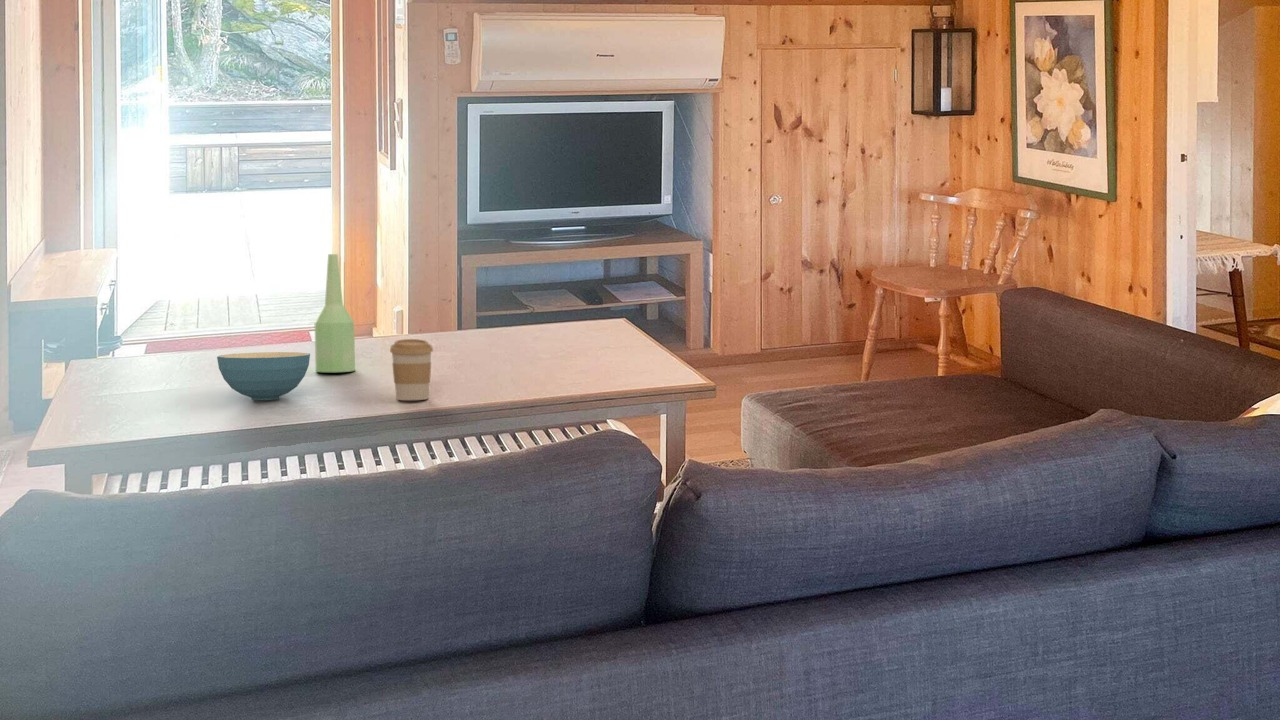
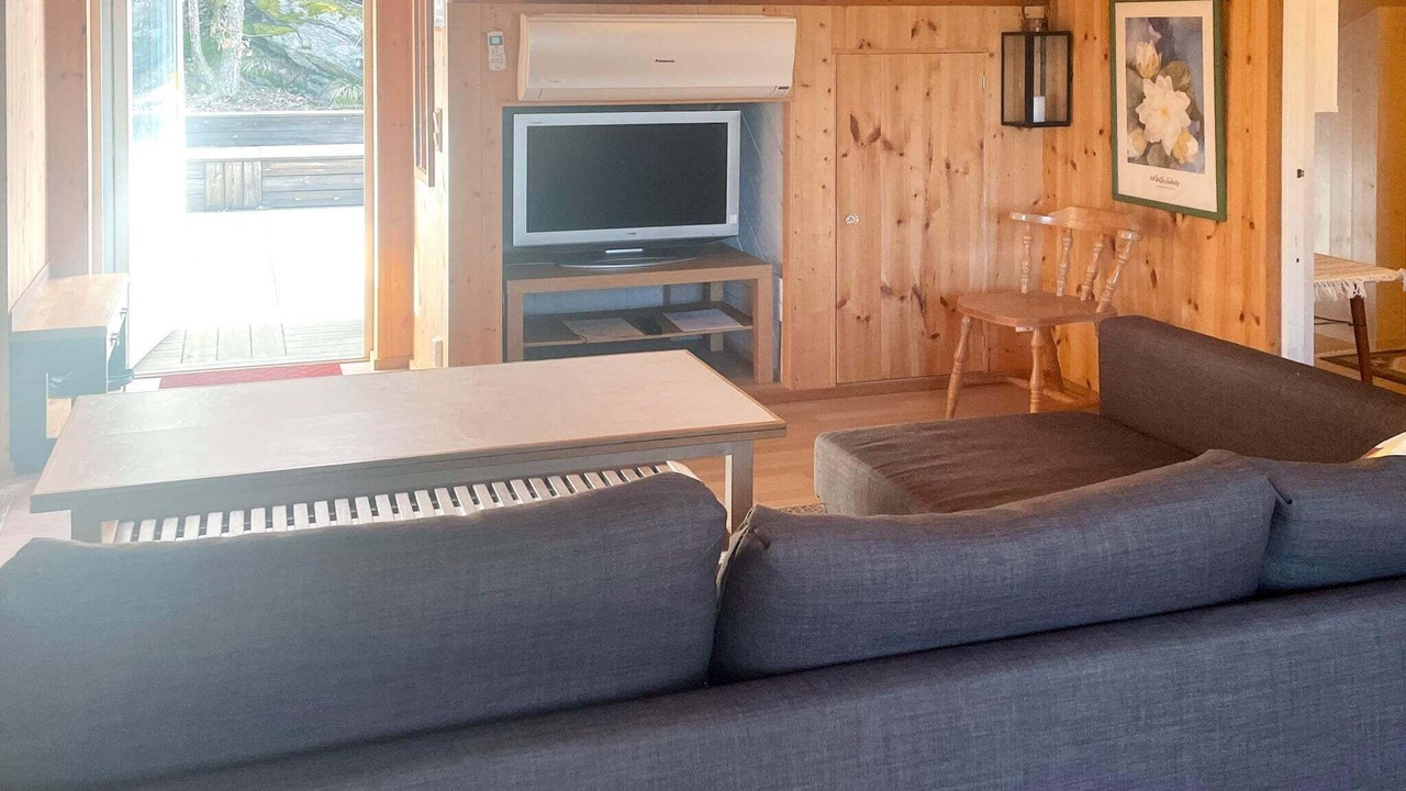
- cereal bowl [216,351,311,401]
- coffee cup [389,338,434,401]
- bottle [314,253,356,373]
